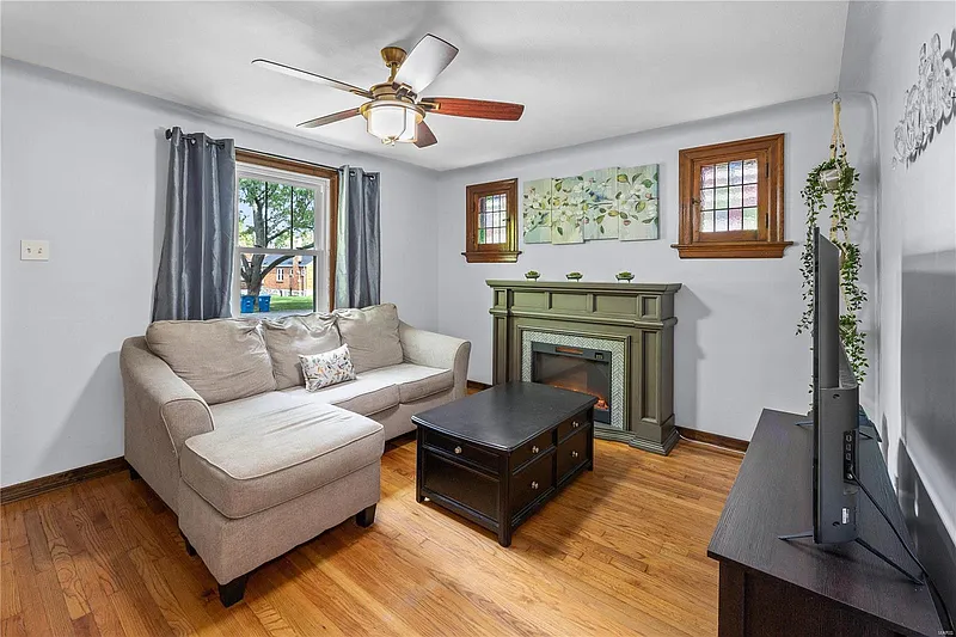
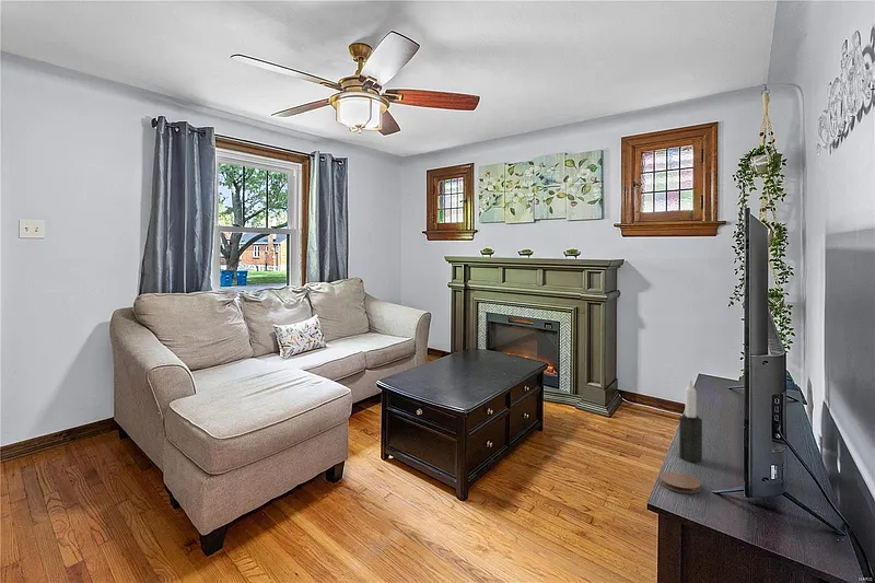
+ candle [678,378,703,464]
+ coaster [658,470,702,494]
